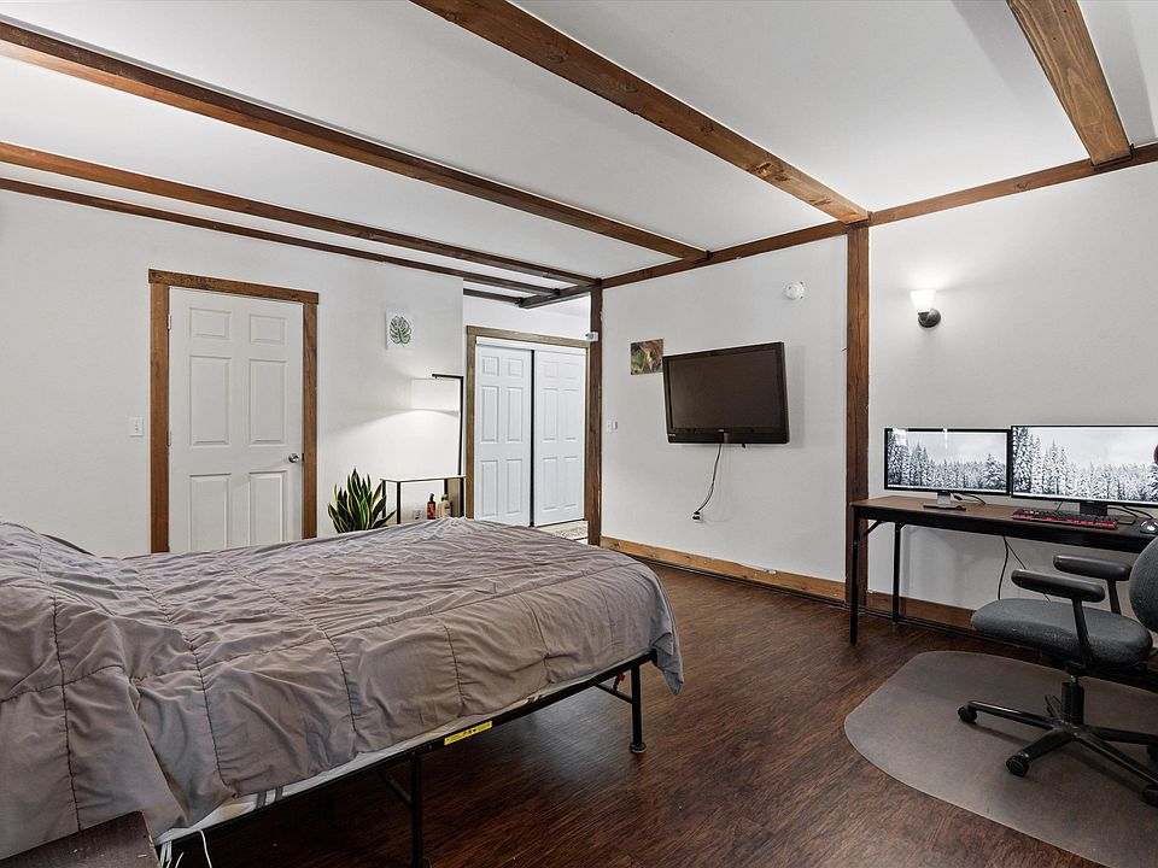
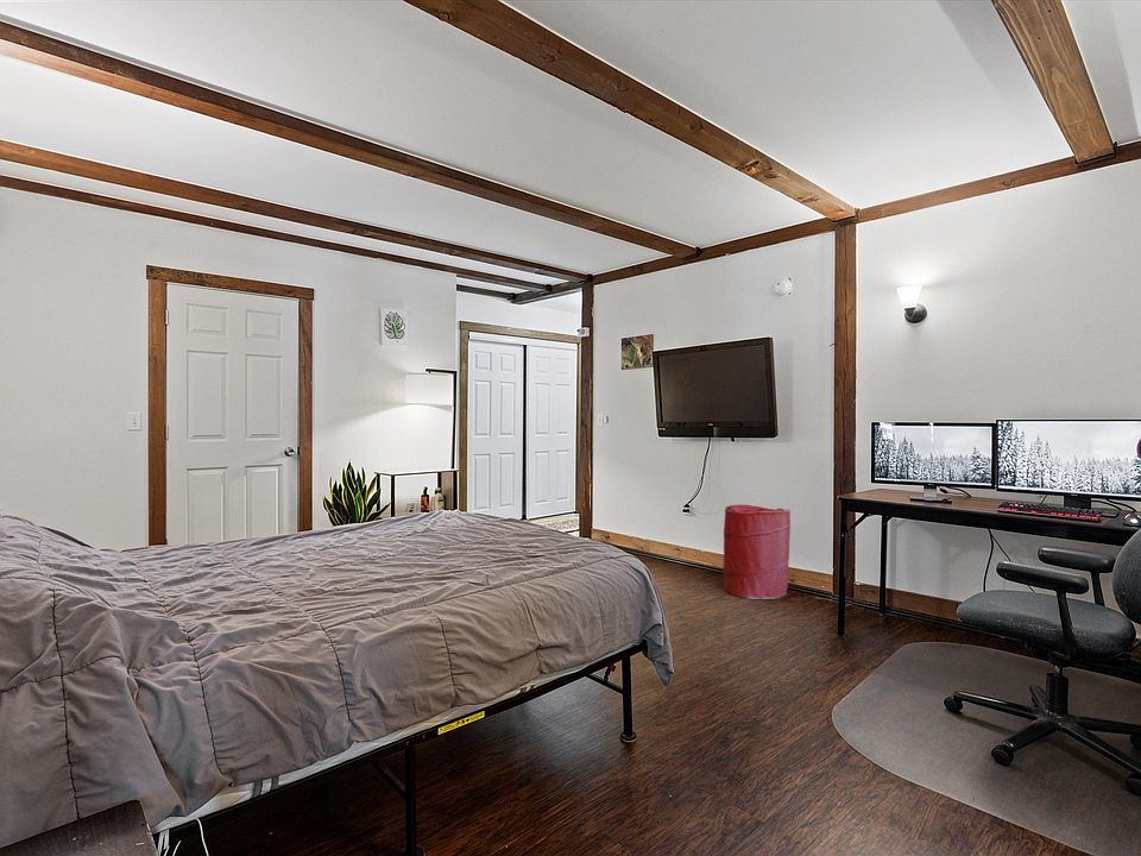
+ laundry hamper [723,503,792,600]
